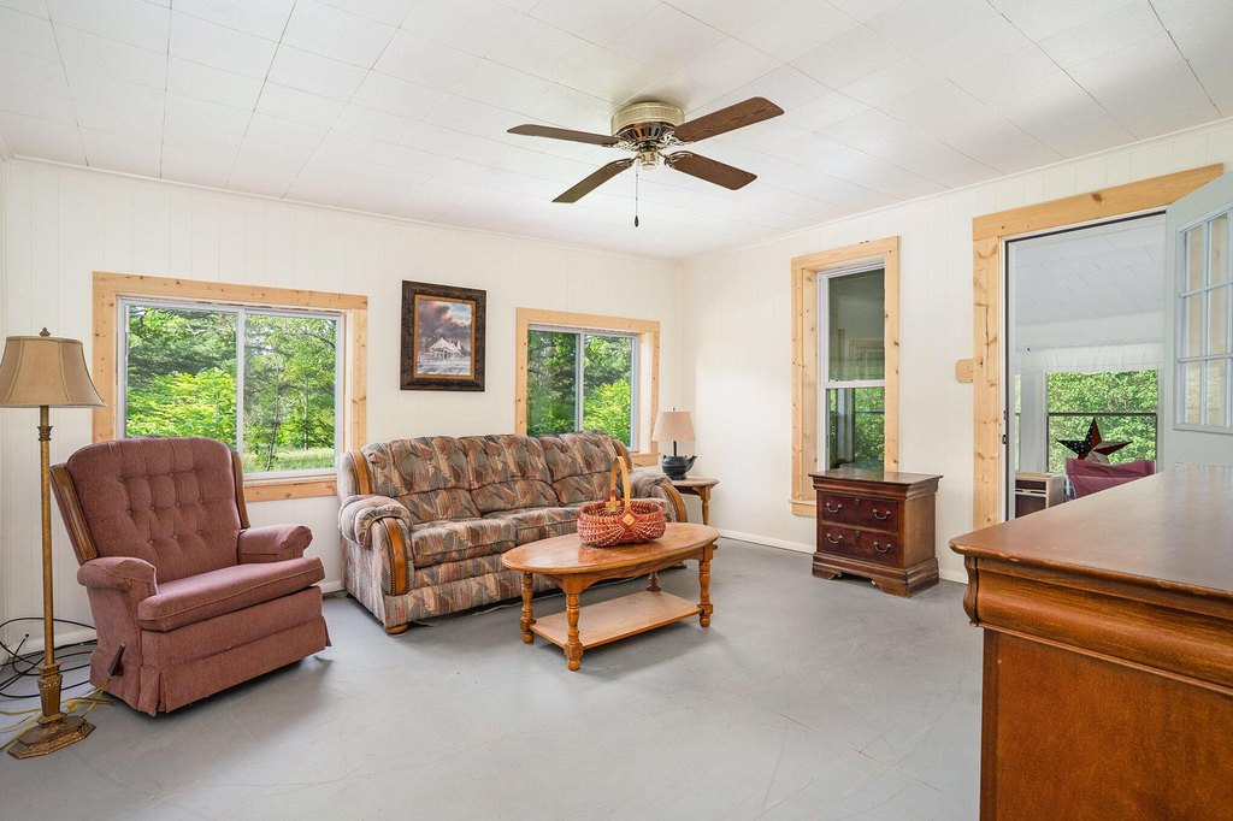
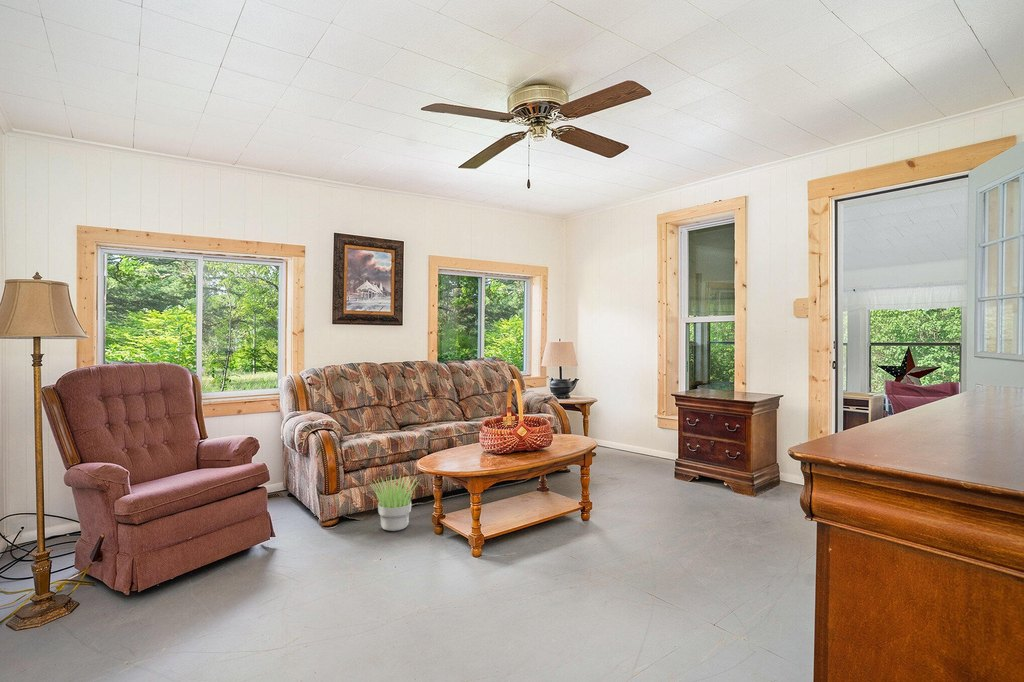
+ potted plant [369,474,422,532]
